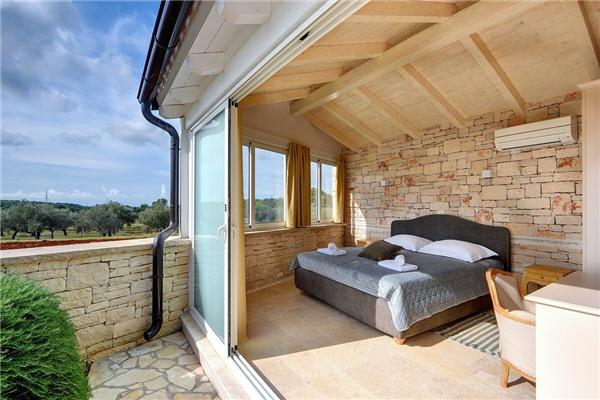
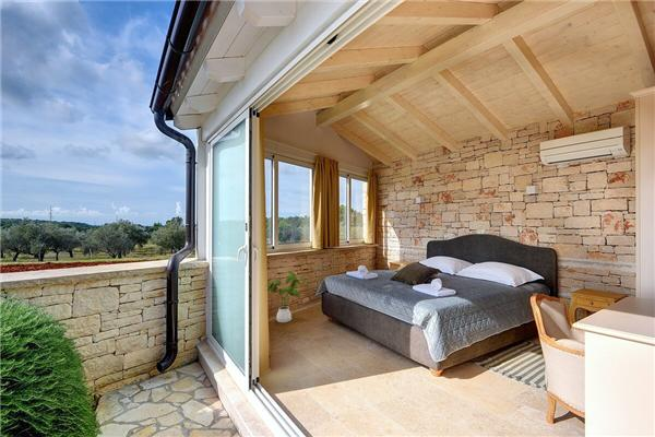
+ house plant [266,270,310,323]
